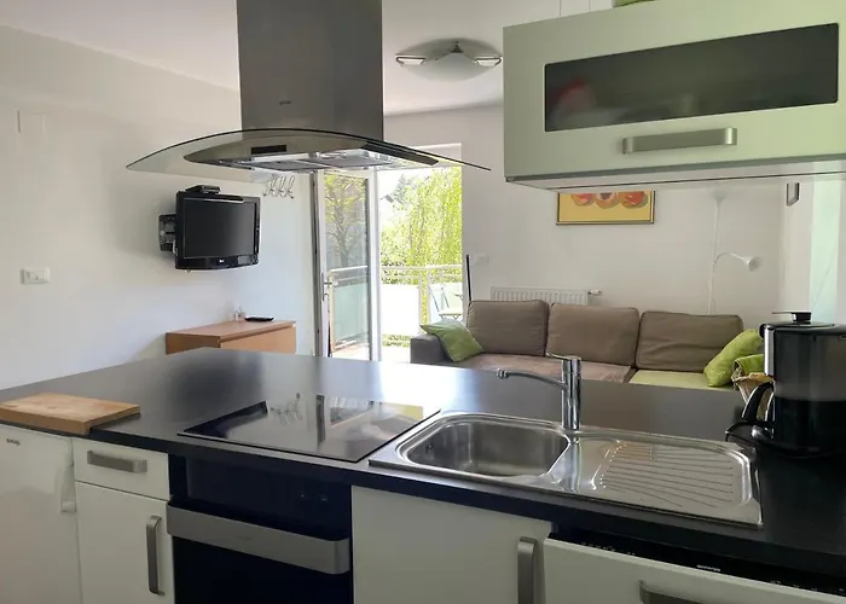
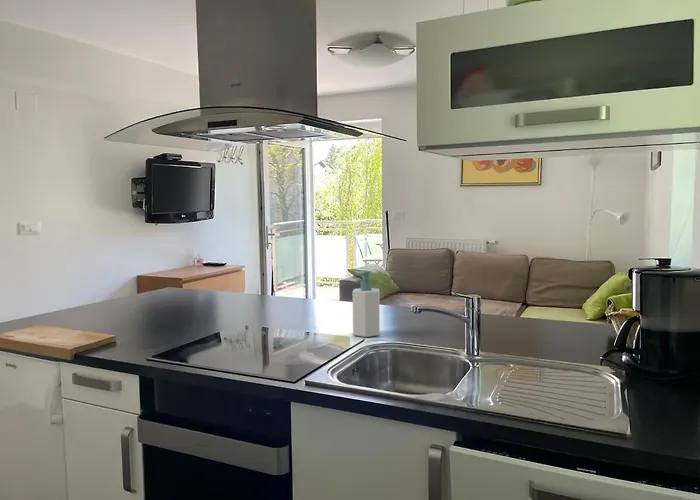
+ soap bottle [352,270,381,338]
